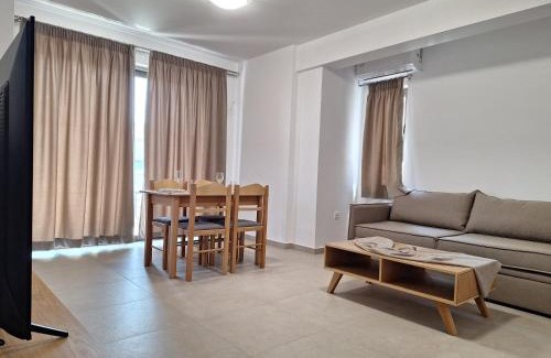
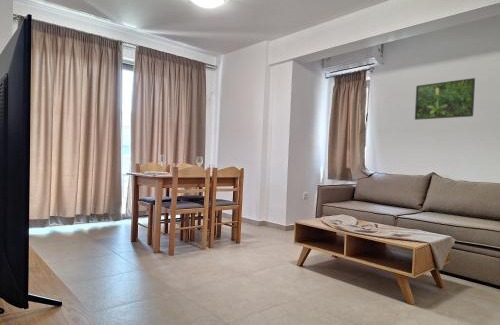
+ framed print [414,77,476,121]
